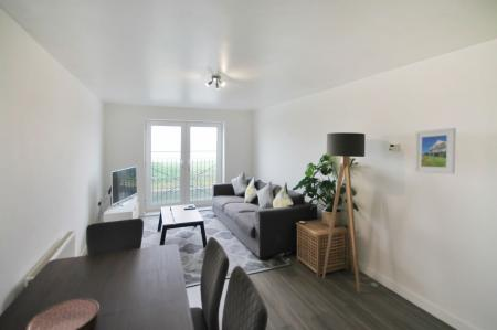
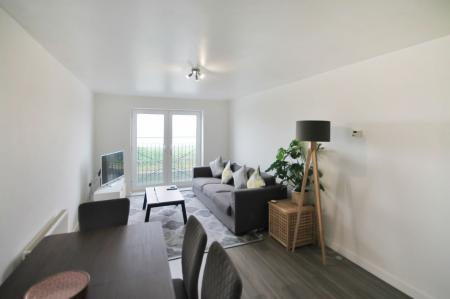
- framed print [413,127,457,175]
